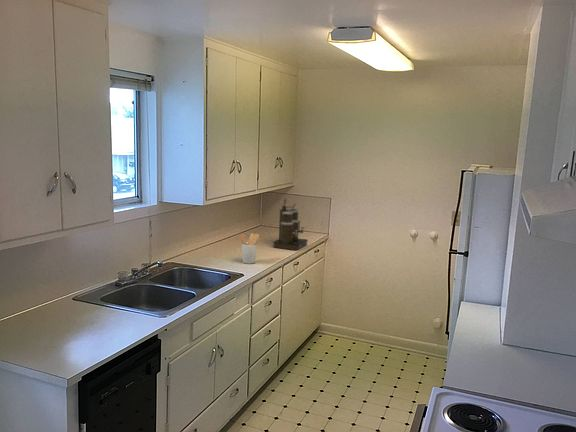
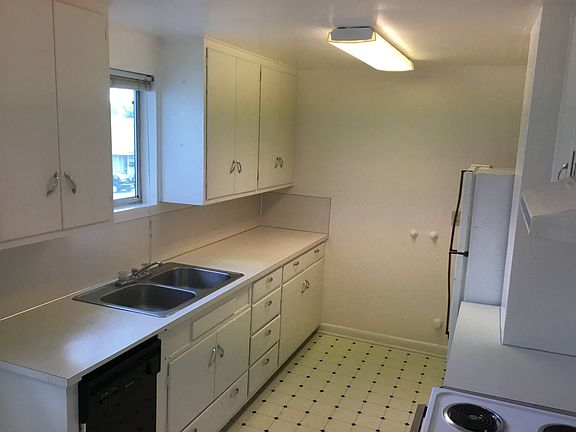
- coffee maker [272,197,309,251]
- utensil holder [239,232,261,265]
